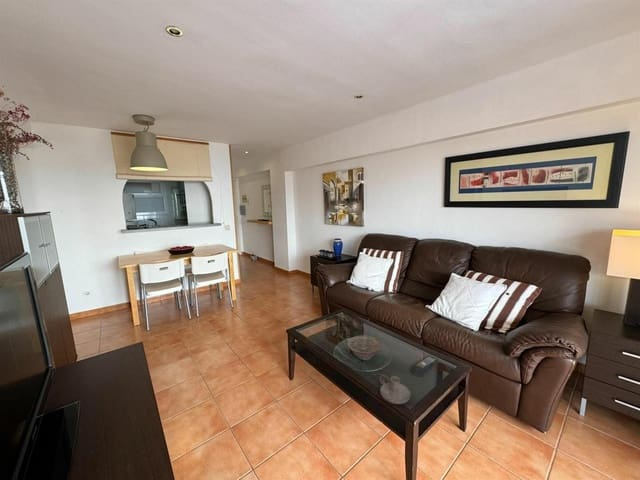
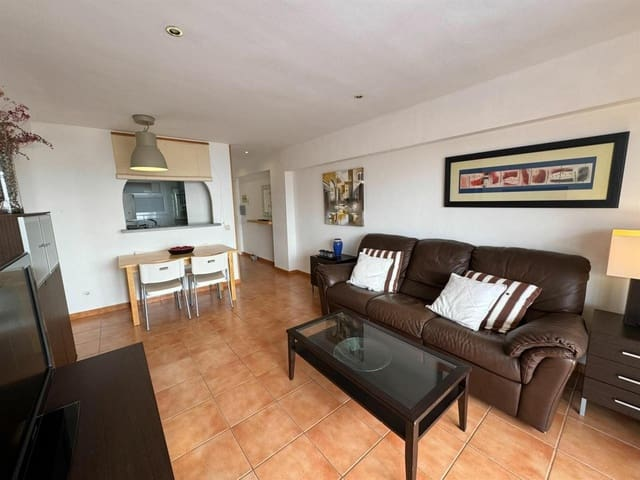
- candle holder [379,374,411,405]
- decorative bowl [346,334,383,361]
- remote control [410,355,439,378]
